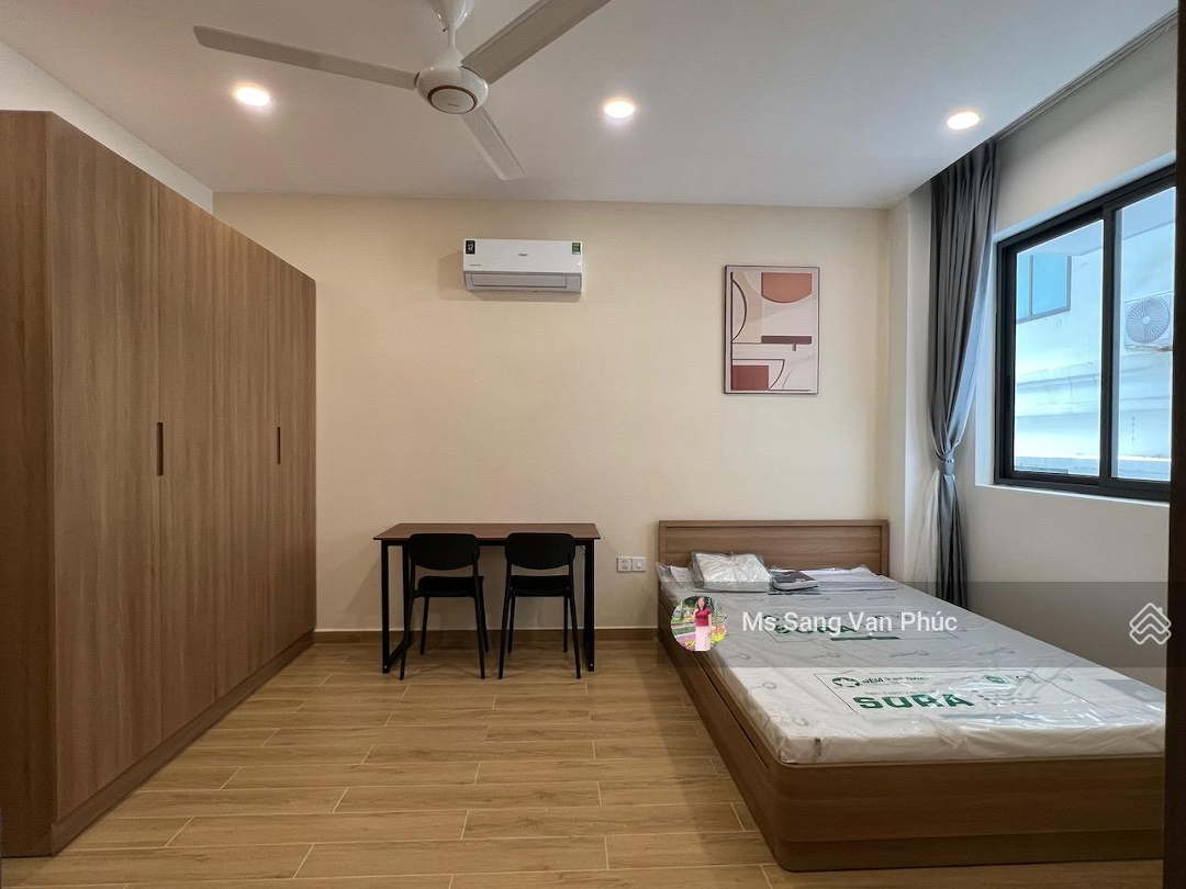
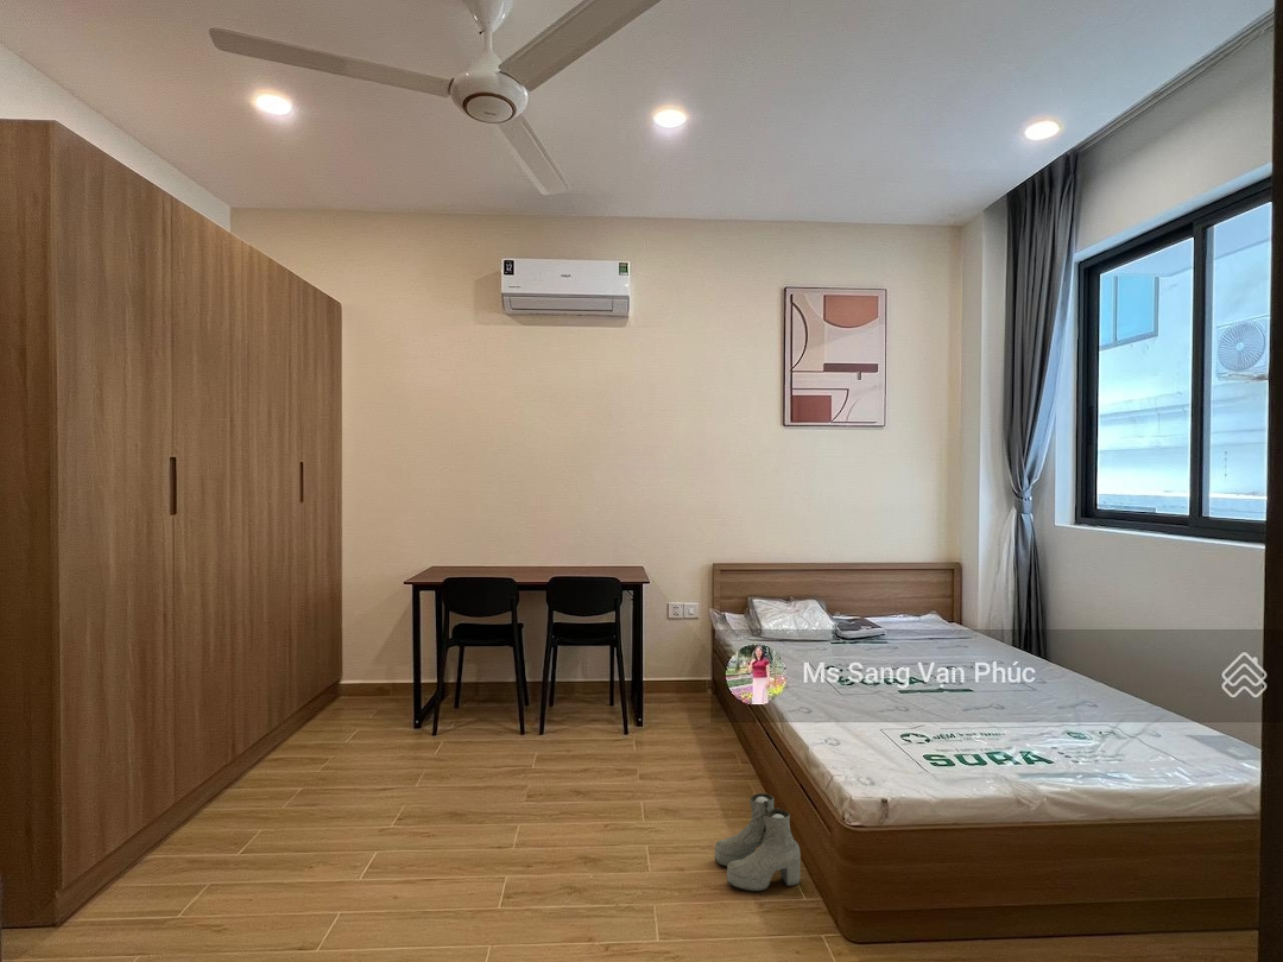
+ boots [714,792,802,892]
